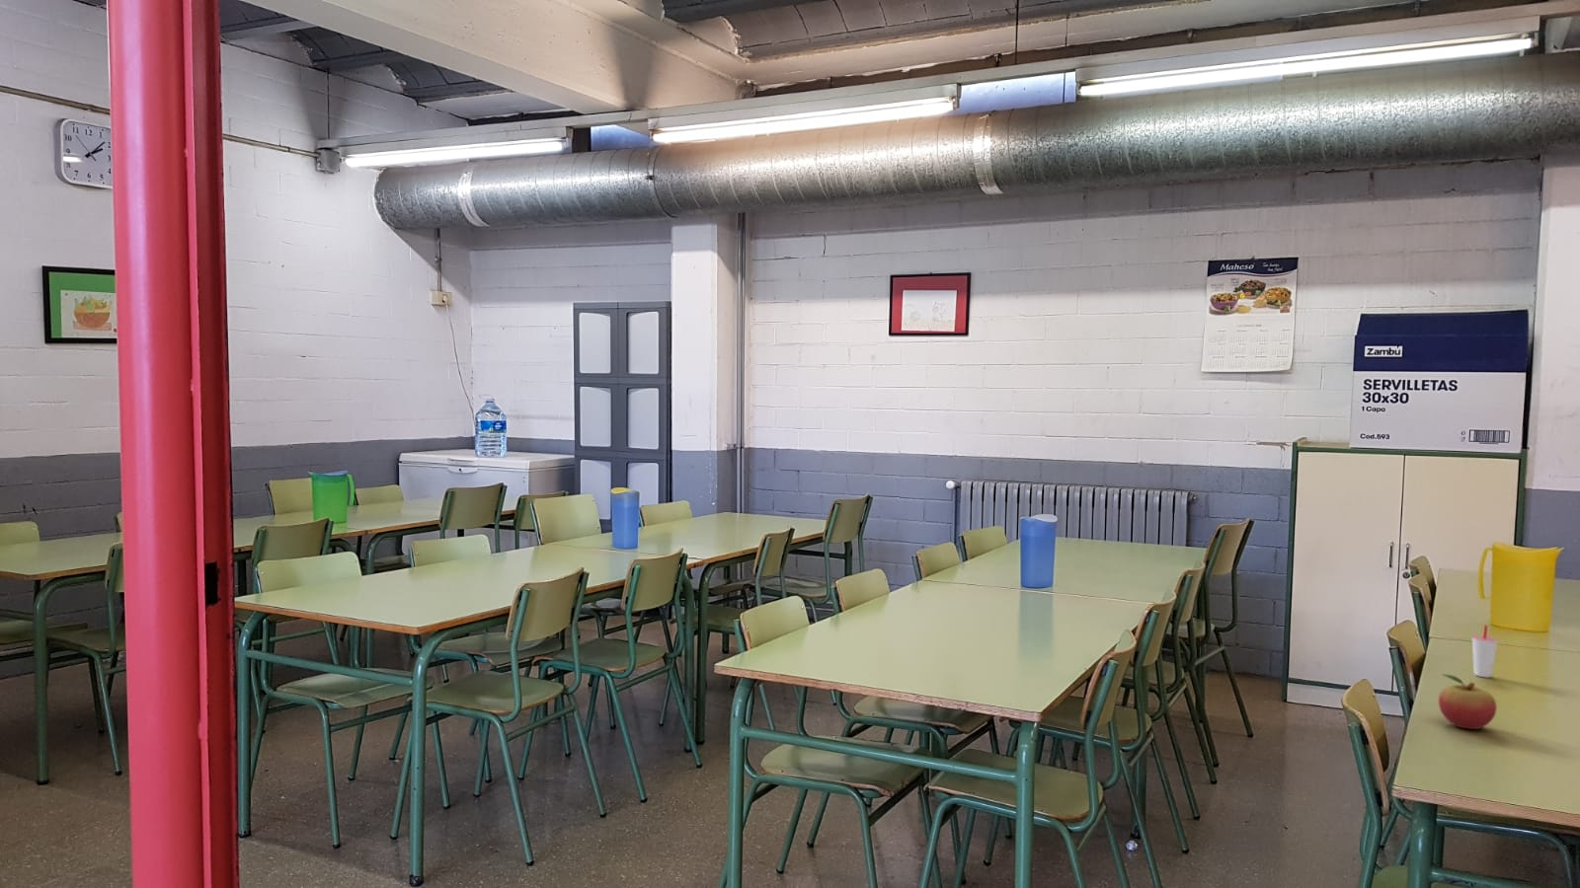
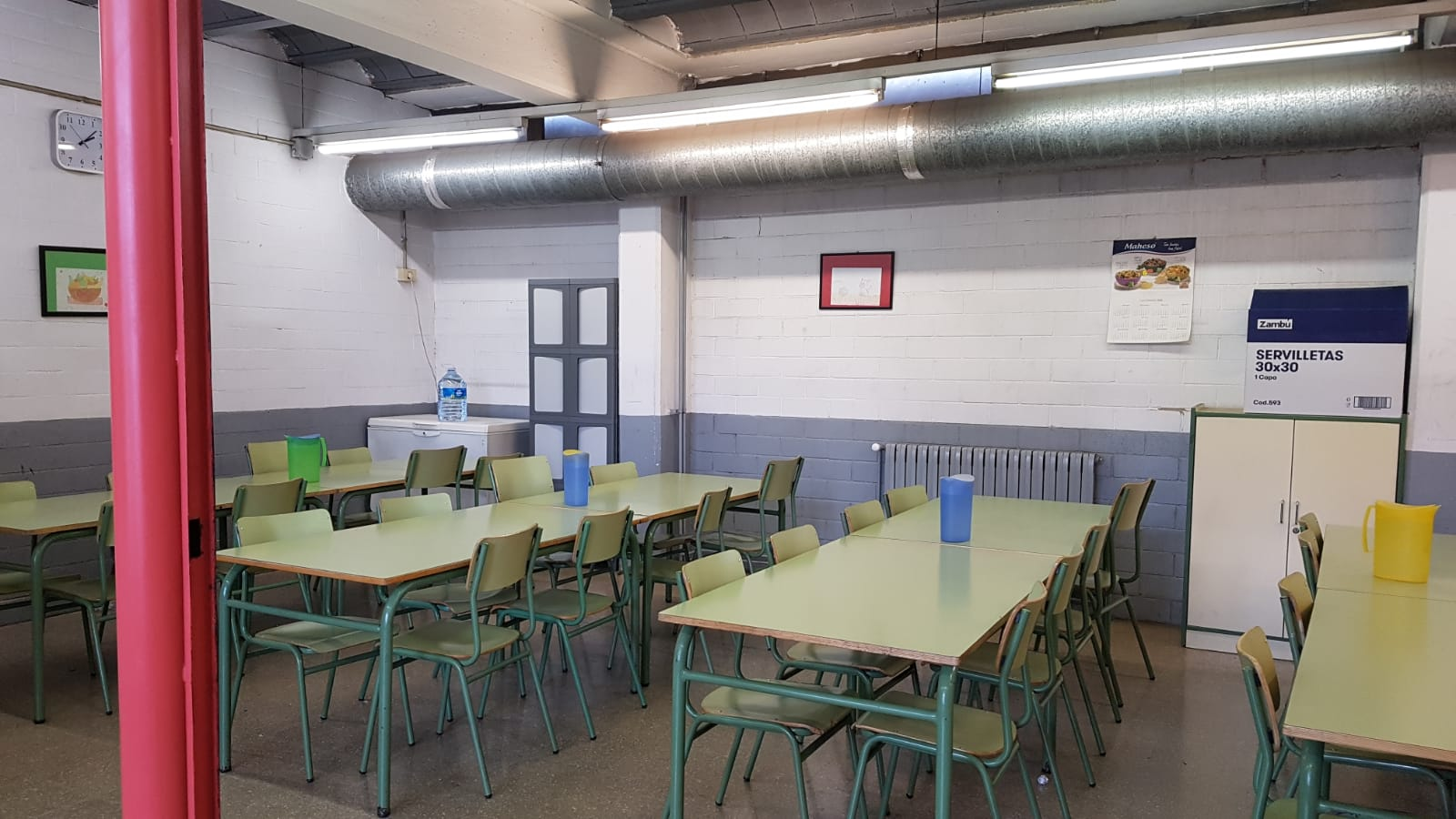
- cup [1470,623,1499,679]
- fruit [1438,673,1498,730]
